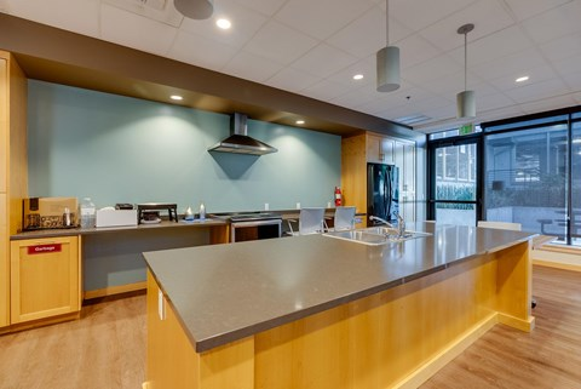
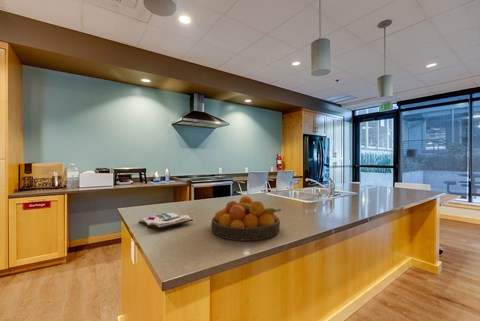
+ book [138,212,194,230]
+ fruit bowl [210,195,282,242]
